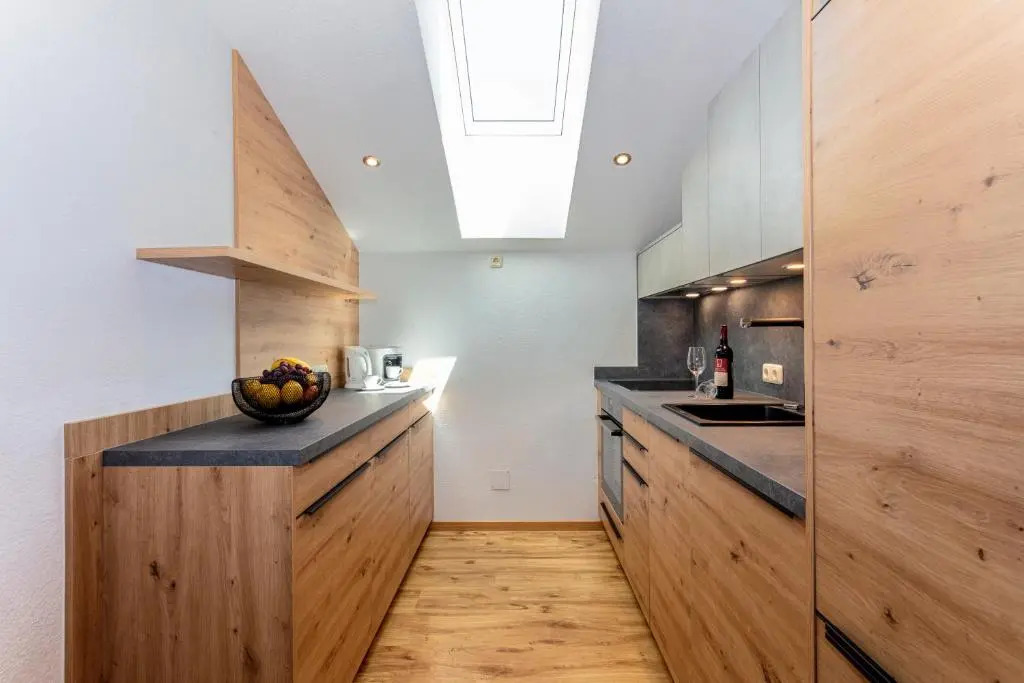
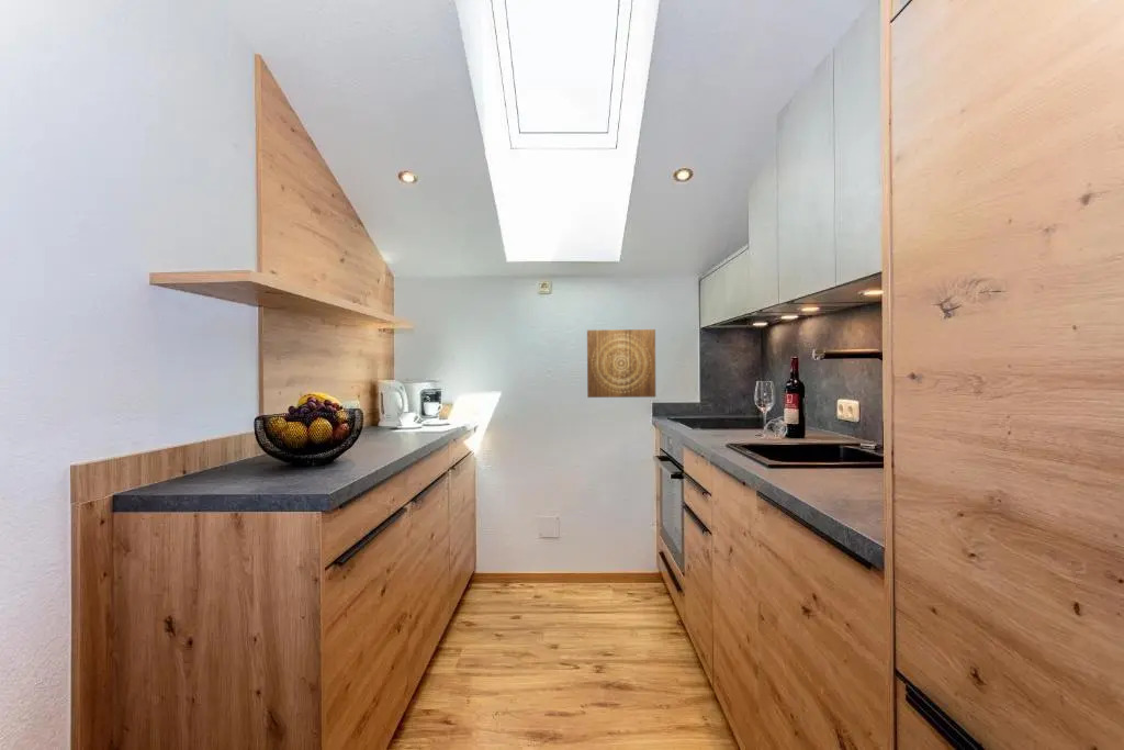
+ wall art [586,328,656,399]
